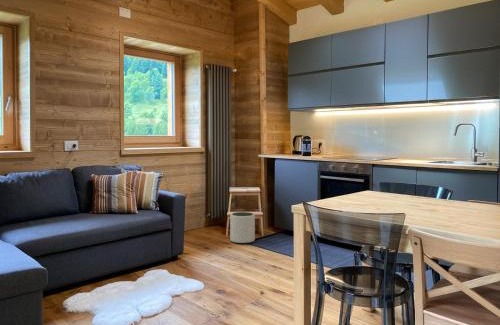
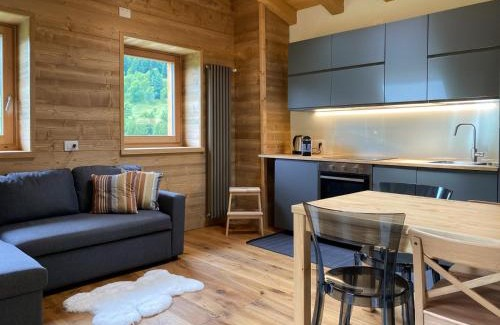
- plant pot [229,211,256,244]
